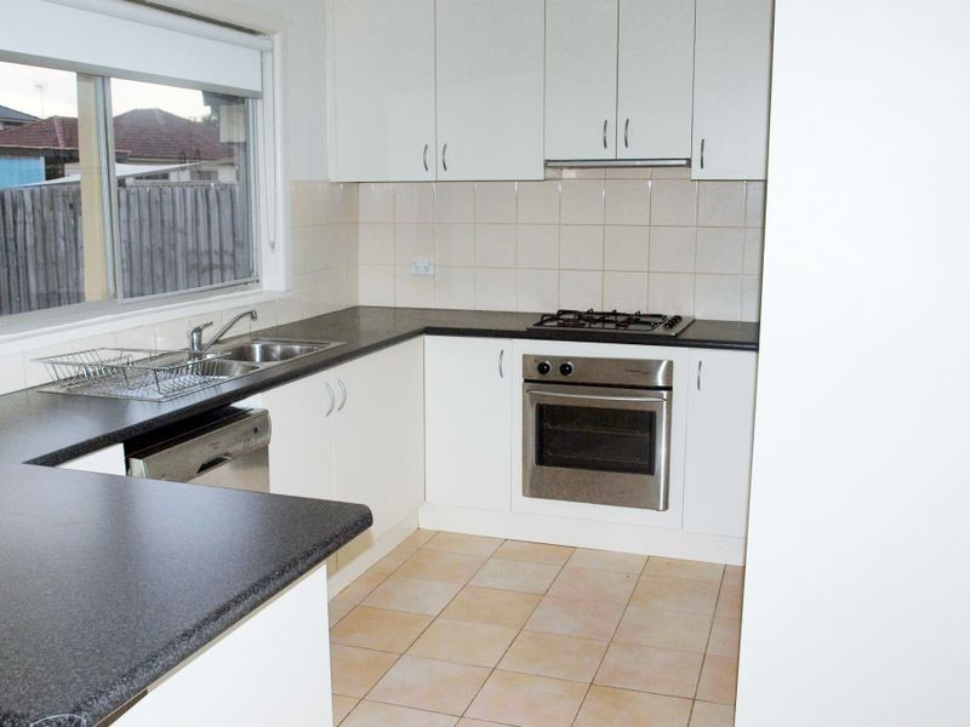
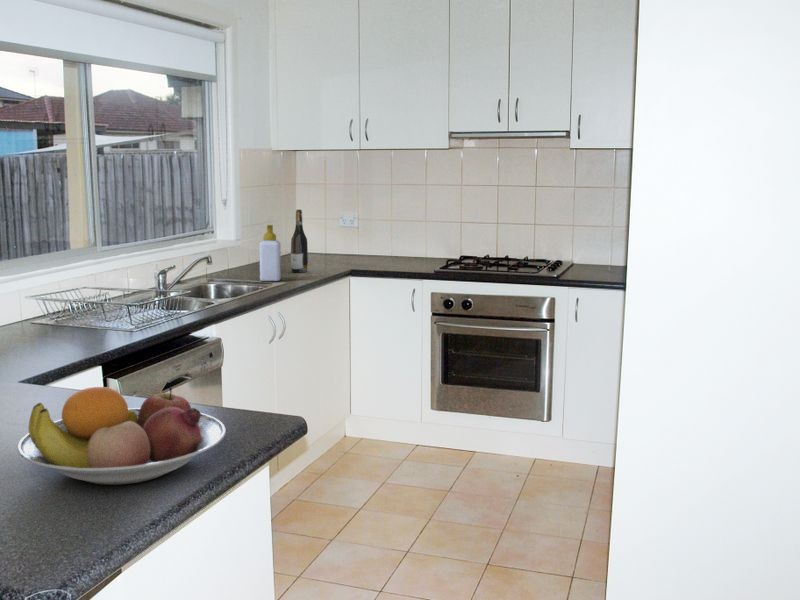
+ wine bottle [290,209,309,273]
+ fruit bowl [16,386,227,486]
+ soap bottle [258,224,282,282]
